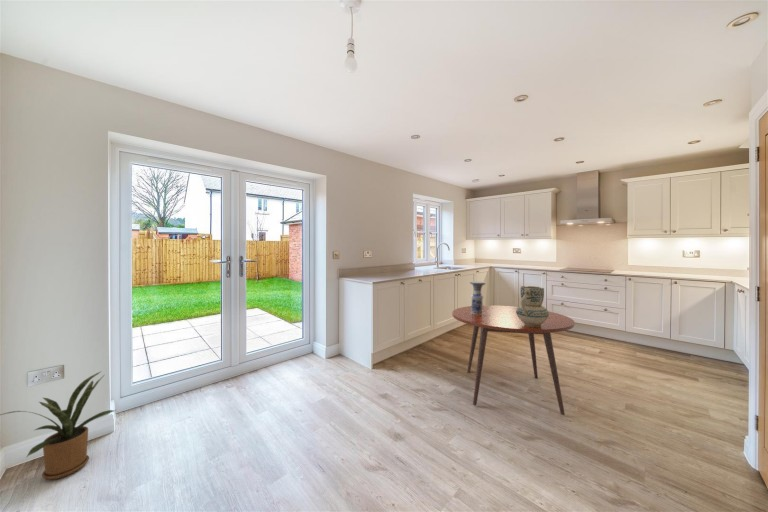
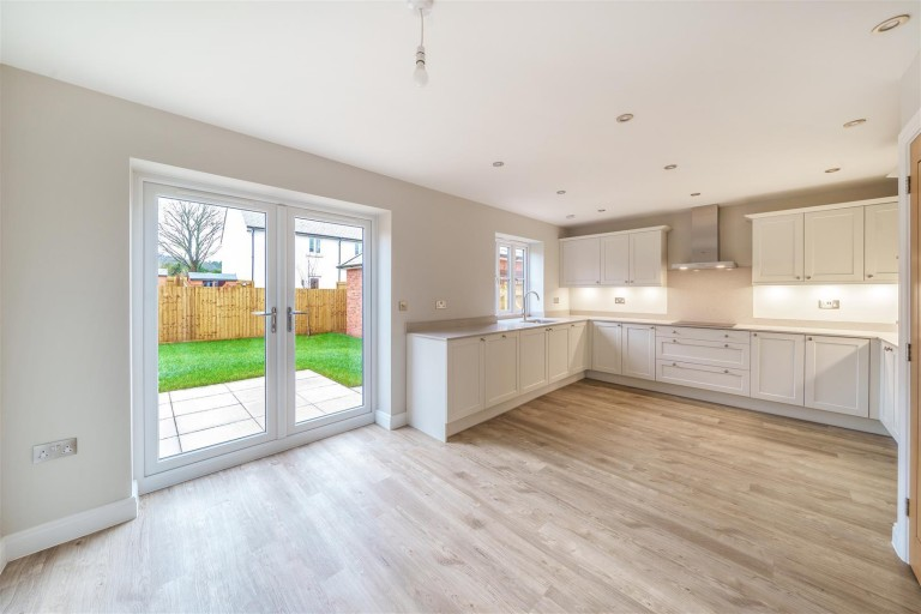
- vase [469,280,487,315]
- house plant [0,371,115,481]
- dining table [451,304,575,416]
- ceramic jug [516,285,549,327]
